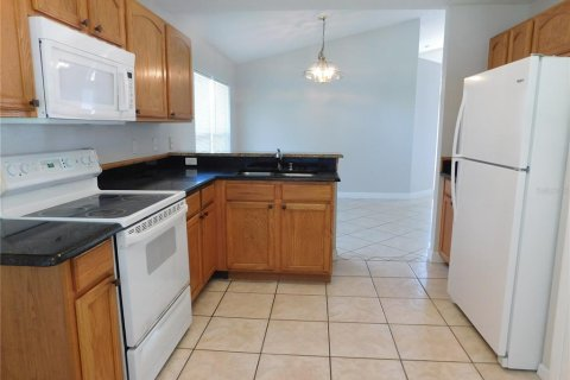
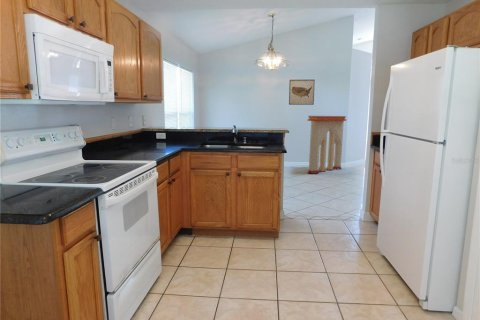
+ console table [307,115,348,175]
+ wall art [288,79,316,106]
